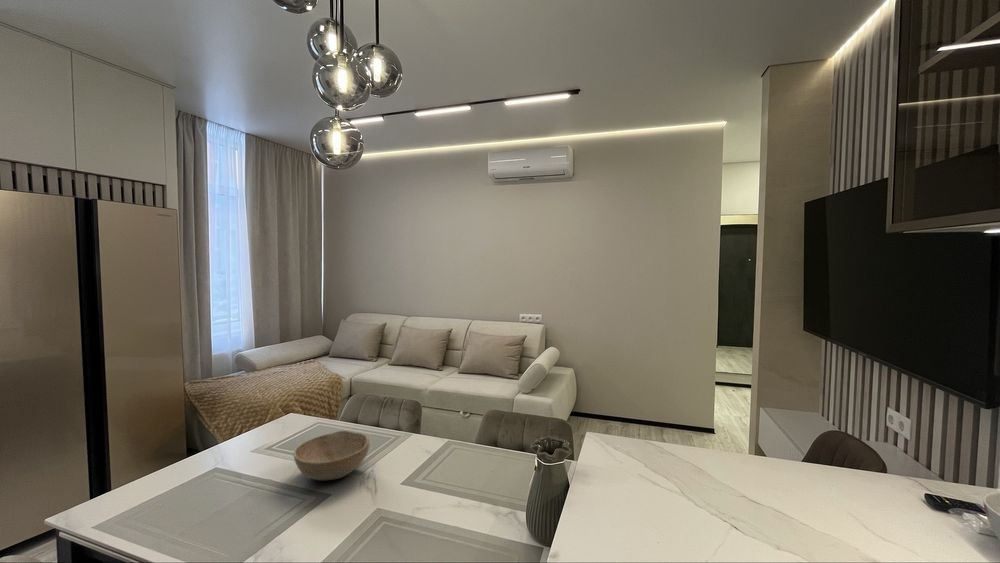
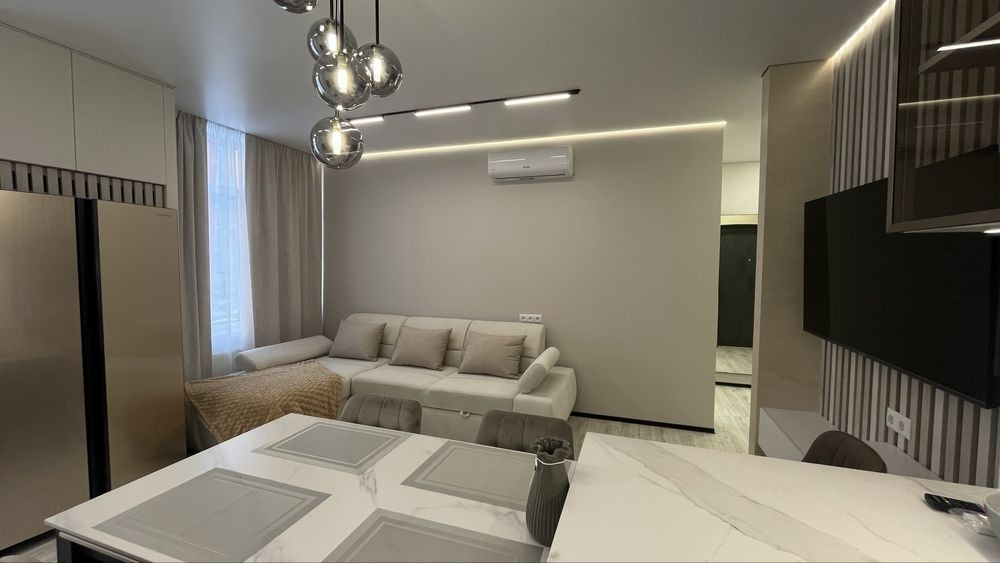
- bowl [292,430,370,481]
